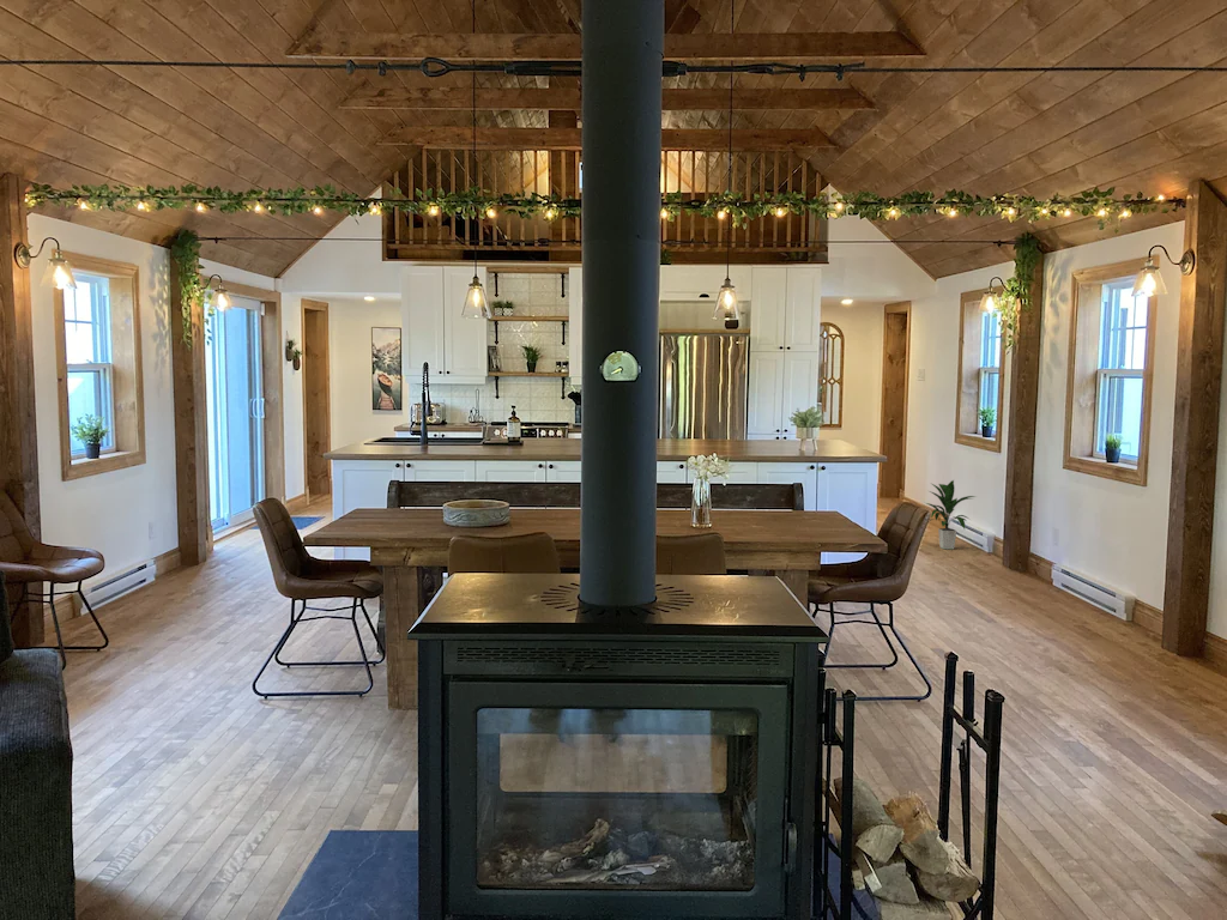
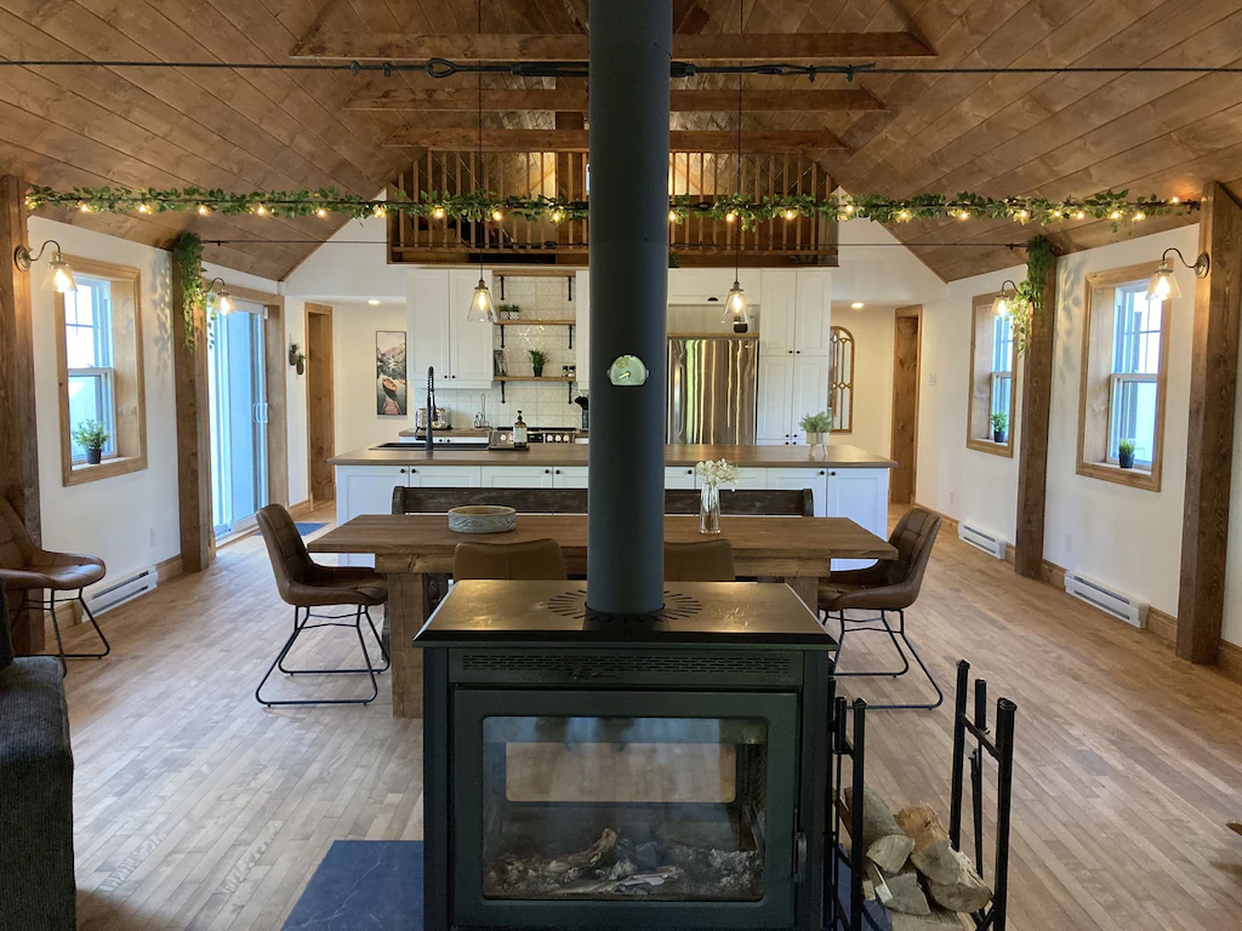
- indoor plant [925,479,977,550]
